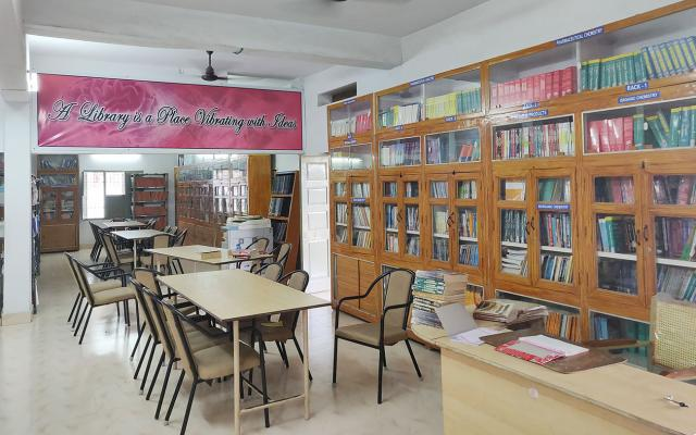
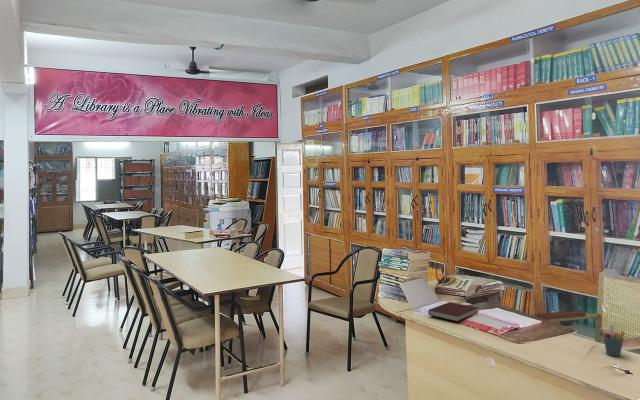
+ pen holder [603,324,626,357]
+ notebook [427,301,478,323]
